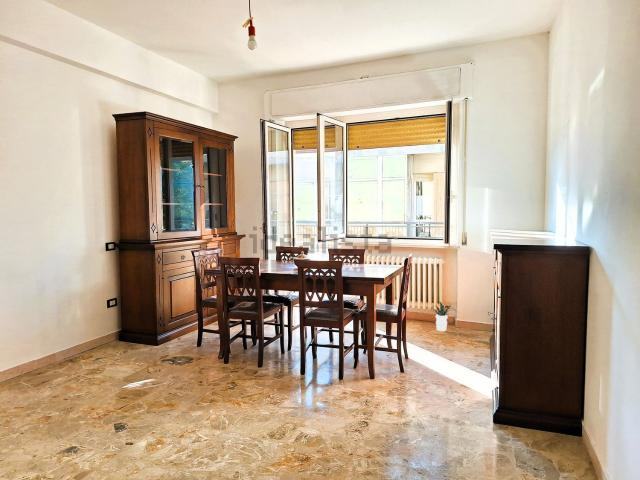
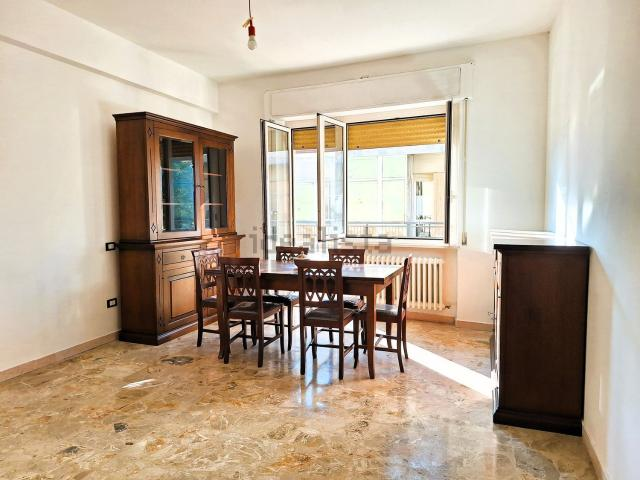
- potted plant [427,301,458,332]
